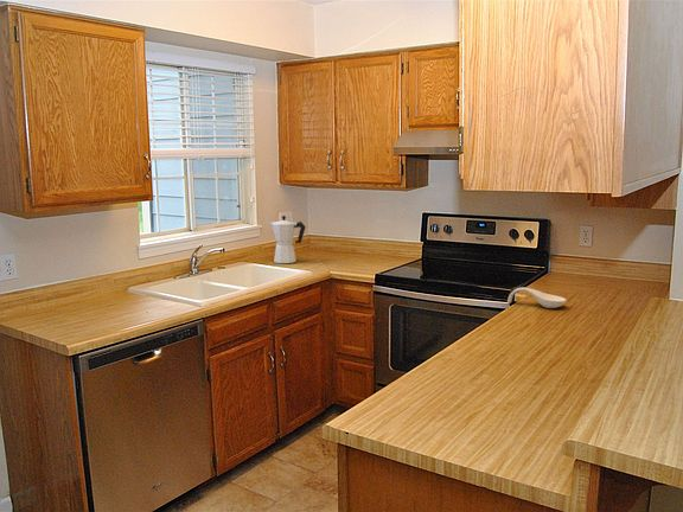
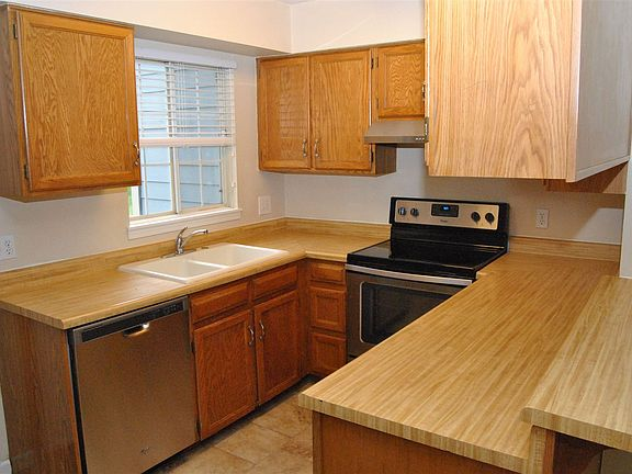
- moka pot [267,215,306,264]
- spoon rest [506,287,568,309]
